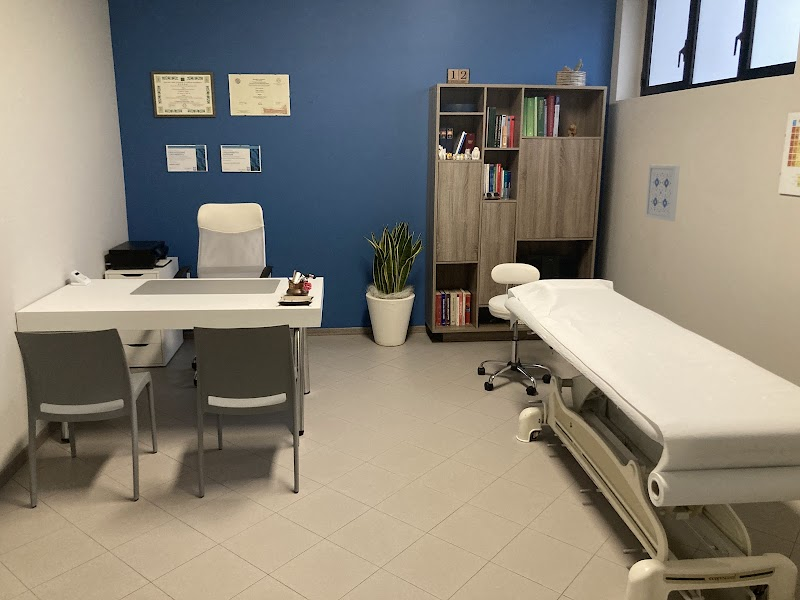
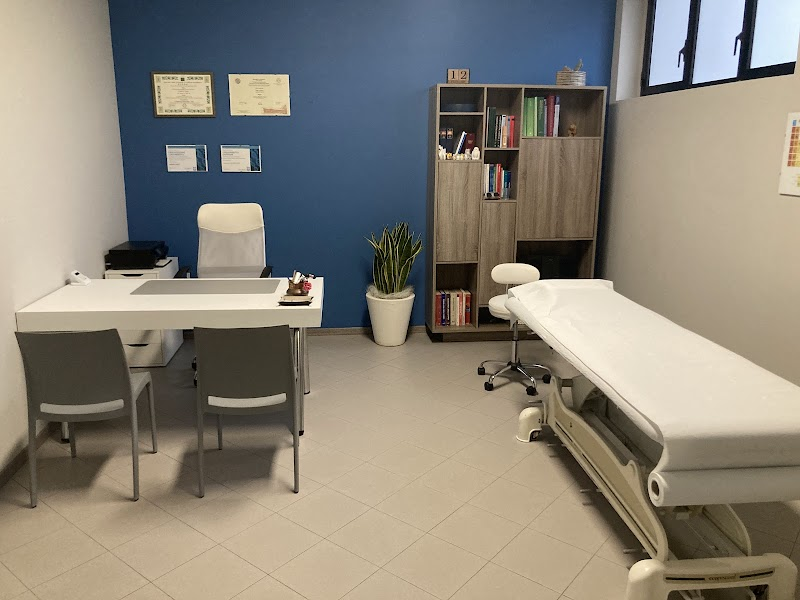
- wall art [644,164,681,222]
